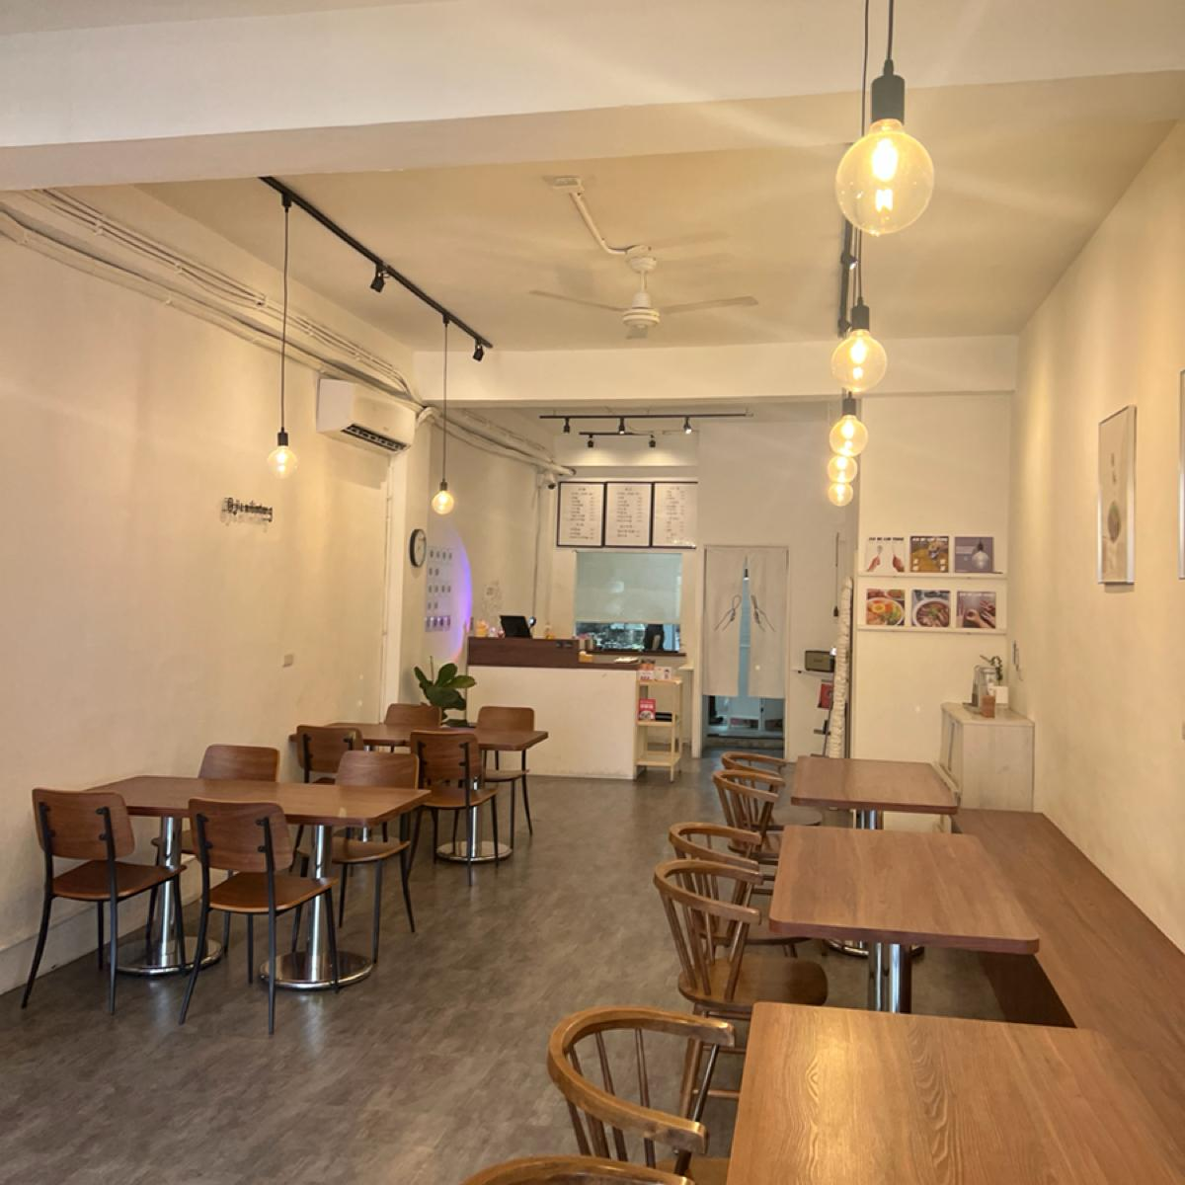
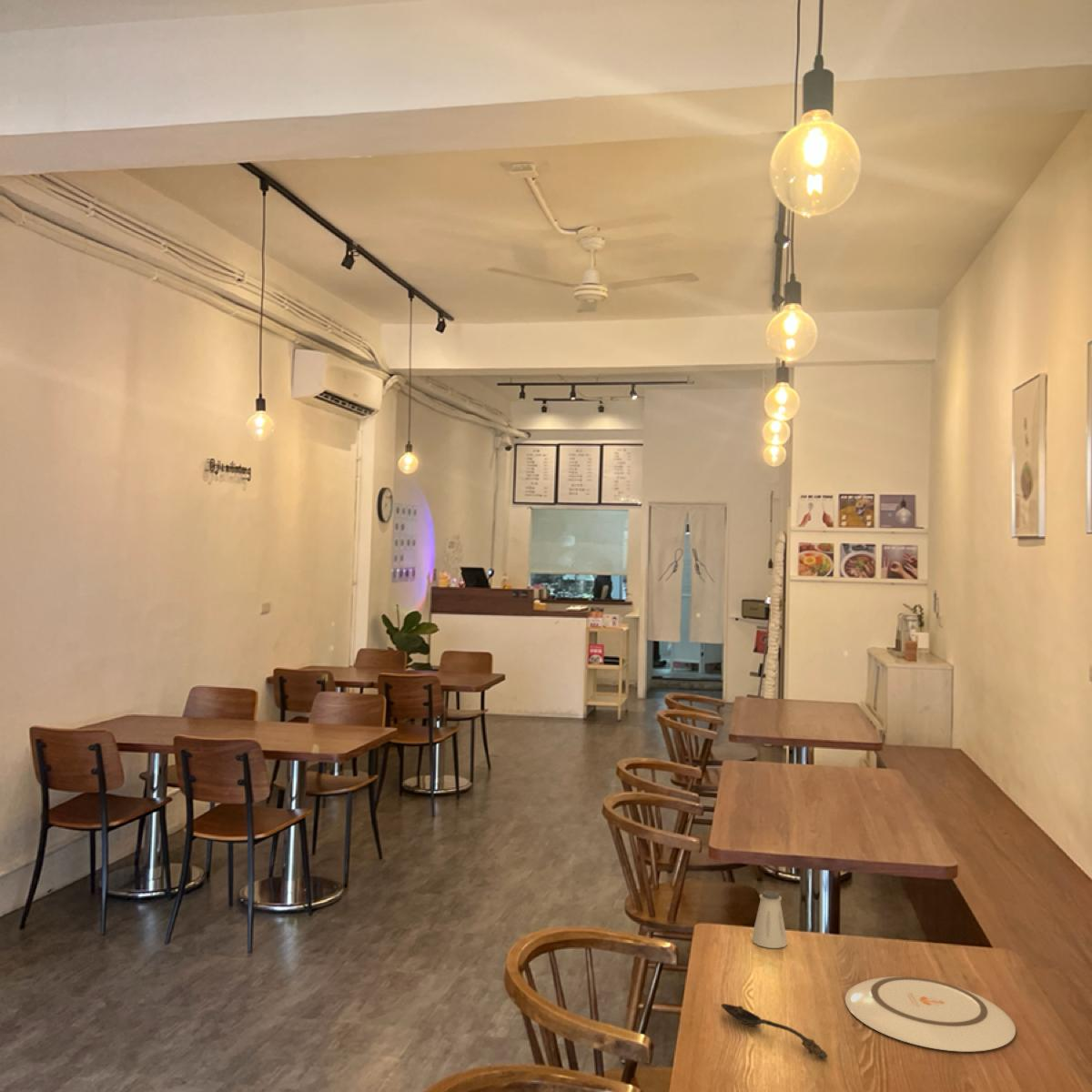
+ spoon [720,1003,828,1058]
+ saltshaker [751,890,788,949]
+ plate [844,976,1016,1053]
